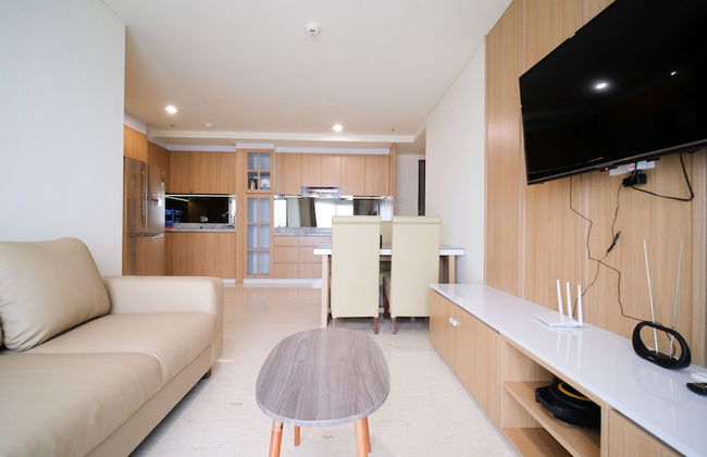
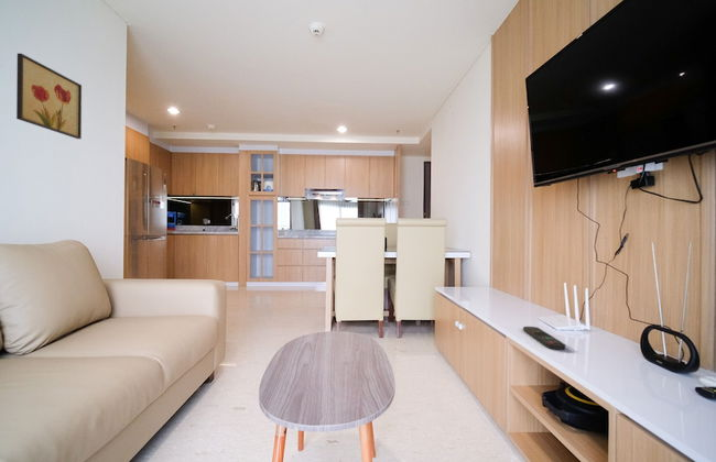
+ remote control [522,326,566,351]
+ wall art [15,53,83,140]
